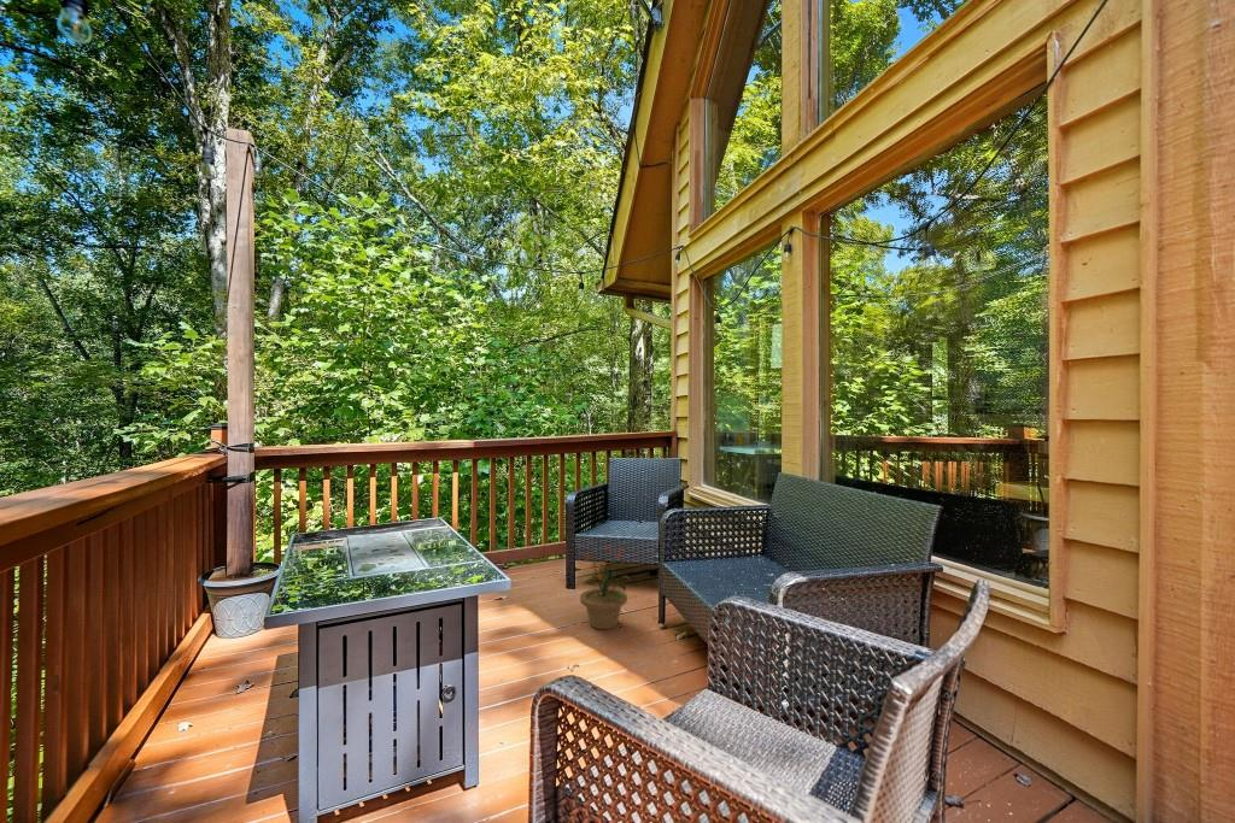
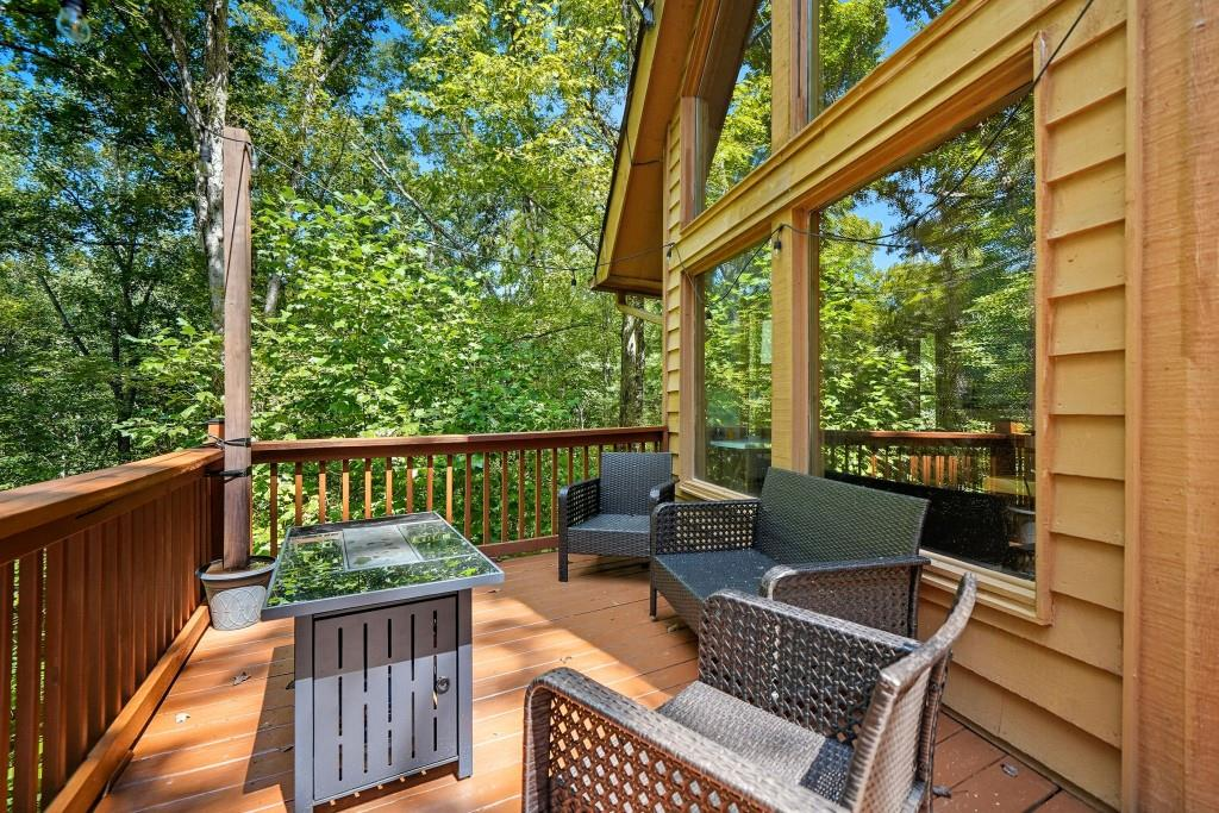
- potted plant [576,543,633,630]
